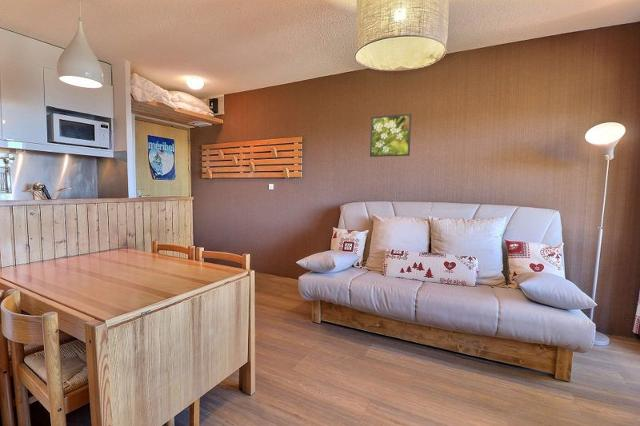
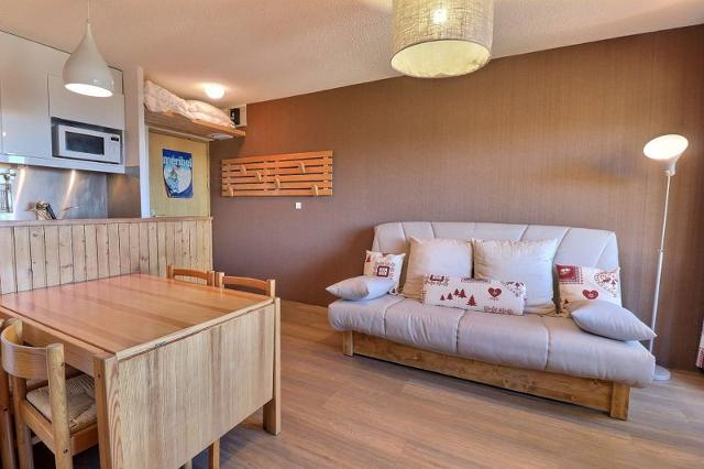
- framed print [369,113,412,158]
